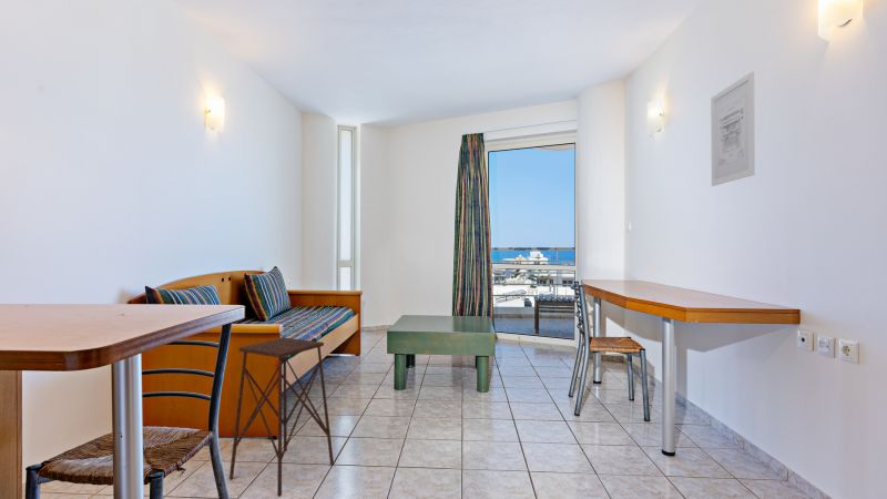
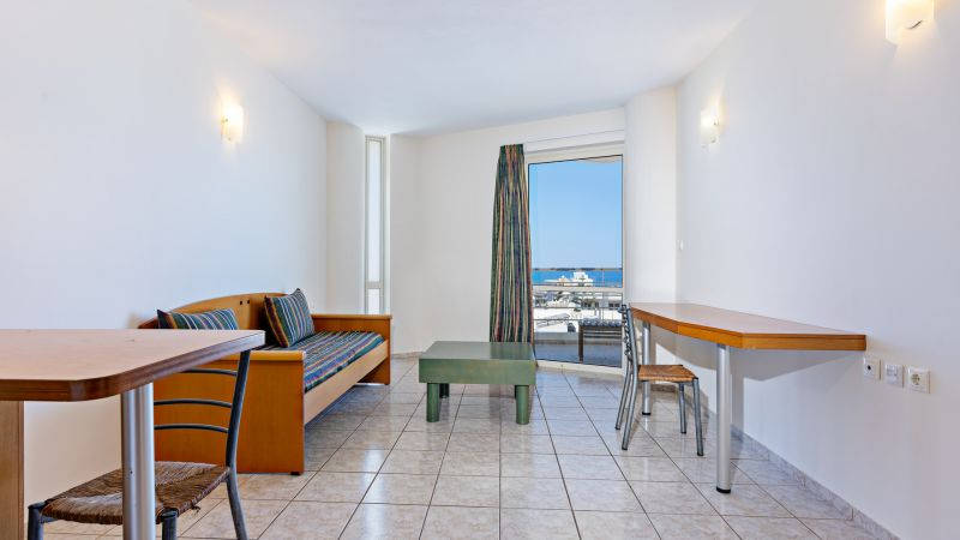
- wall art [710,71,756,187]
- side table [228,336,335,498]
